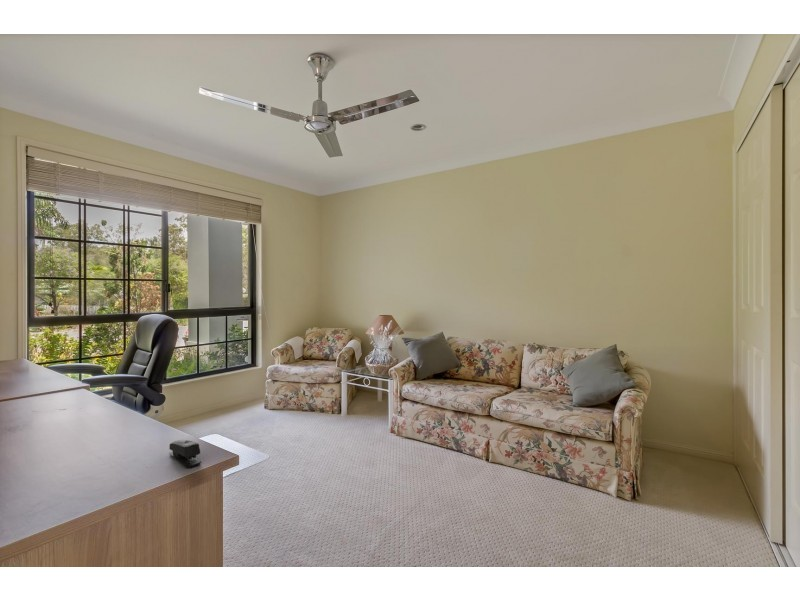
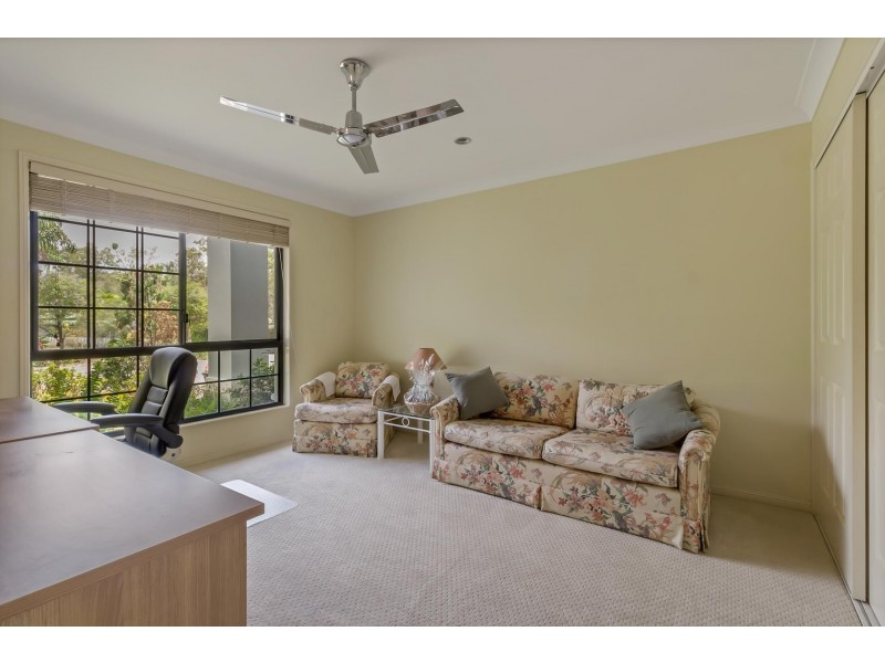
- stapler [168,439,202,468]
